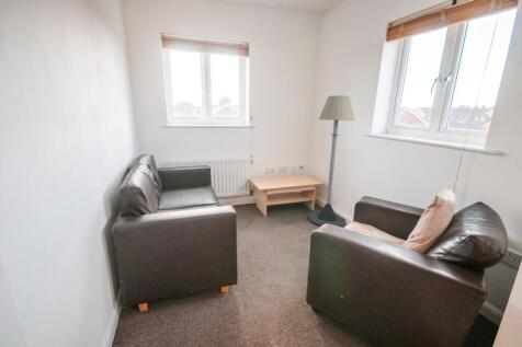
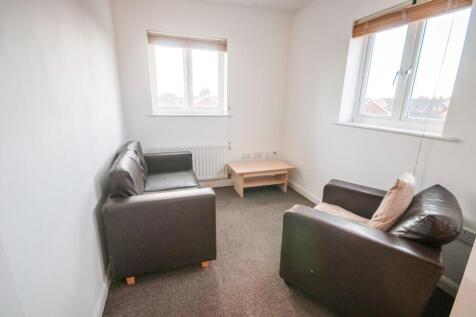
- floor lamp [308,94,355,228]
